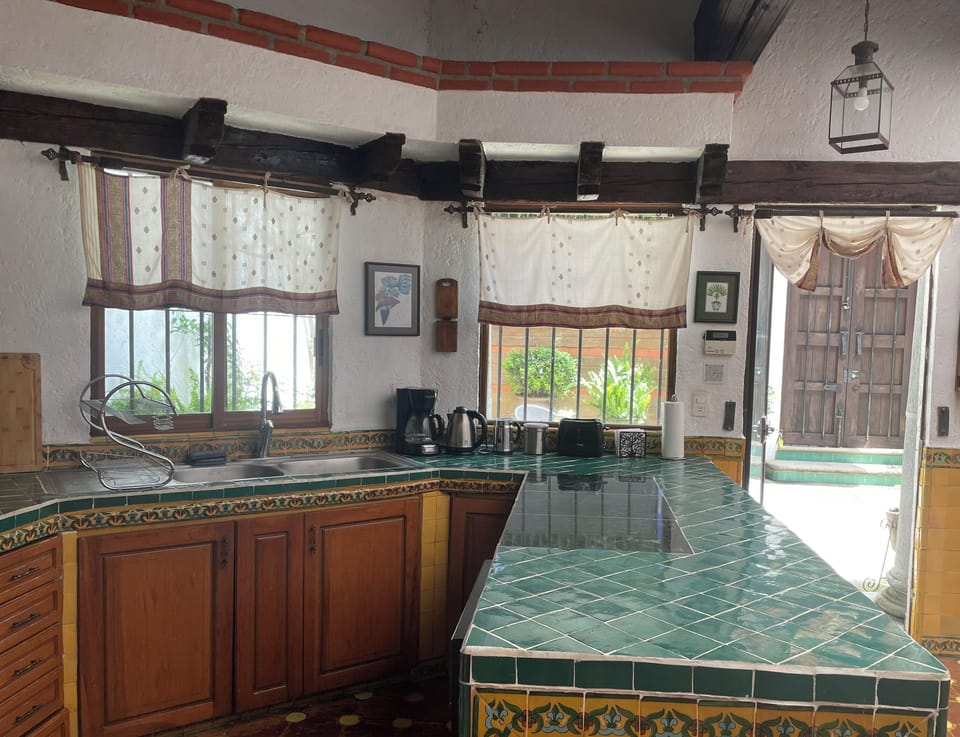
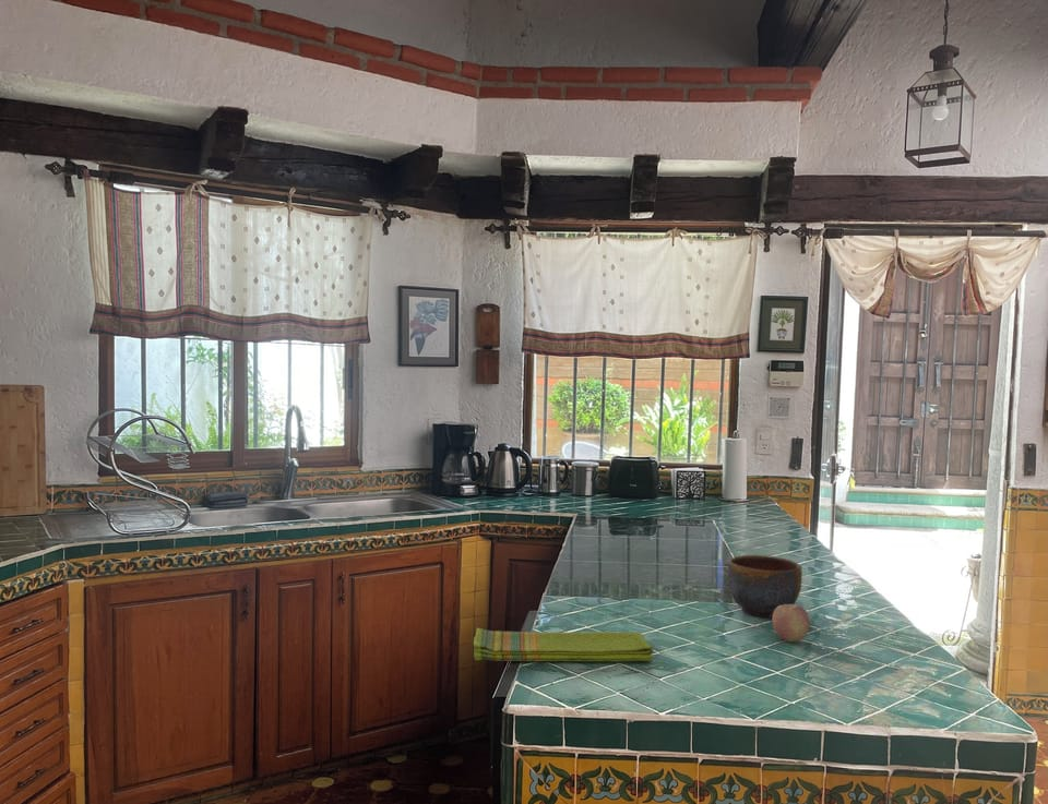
+ dish towel [473,627,654,662]
+ bowl [726,554,803,617]
+ fruit [771,603,811,643]
